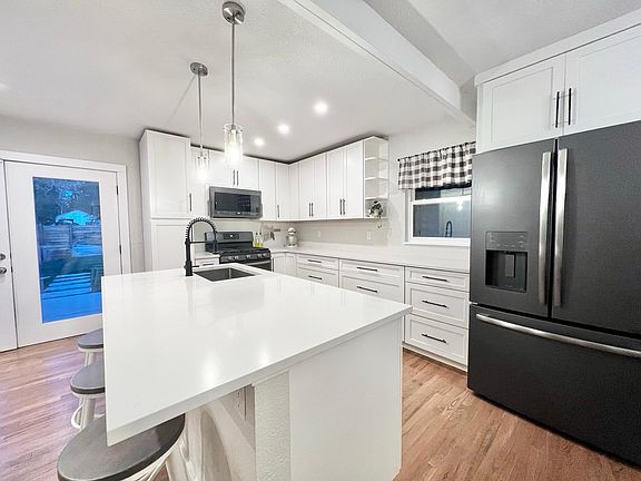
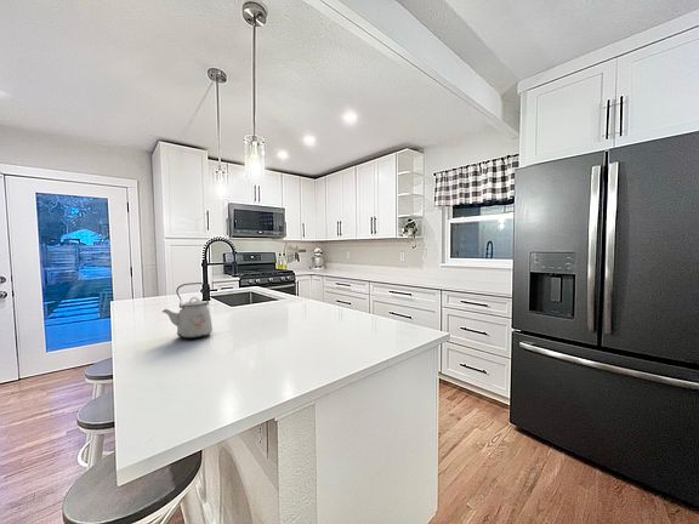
+ kettle [161,281,214,340]
